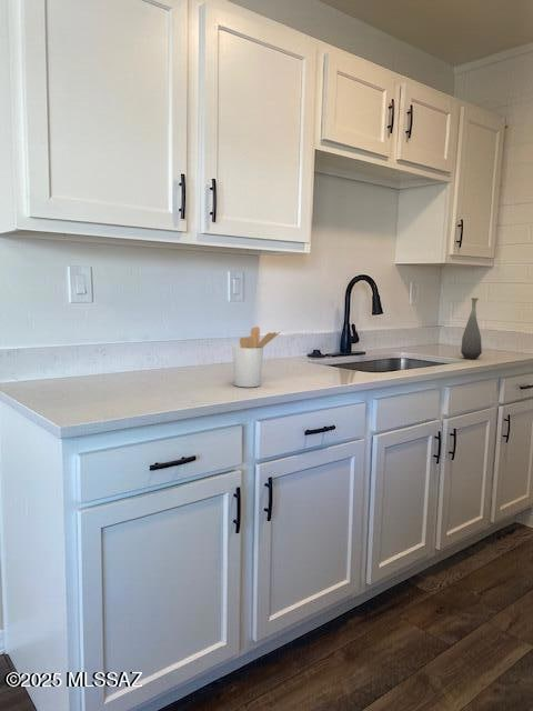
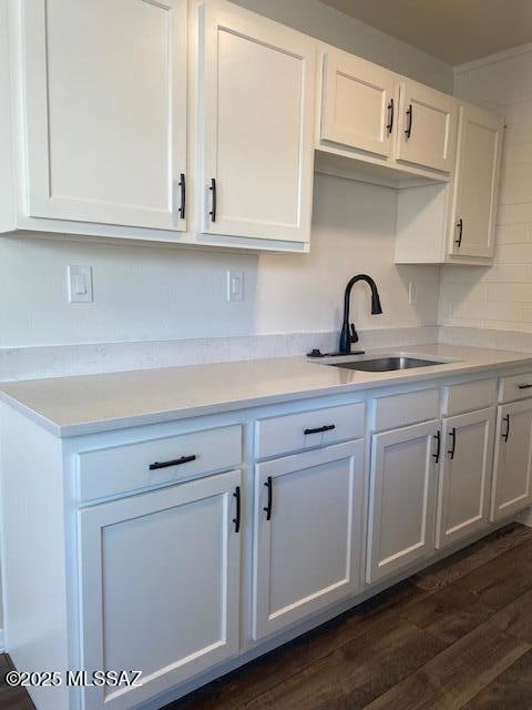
- bottle [460,297,483,360]
- utensil holder [231,326,281,388]
